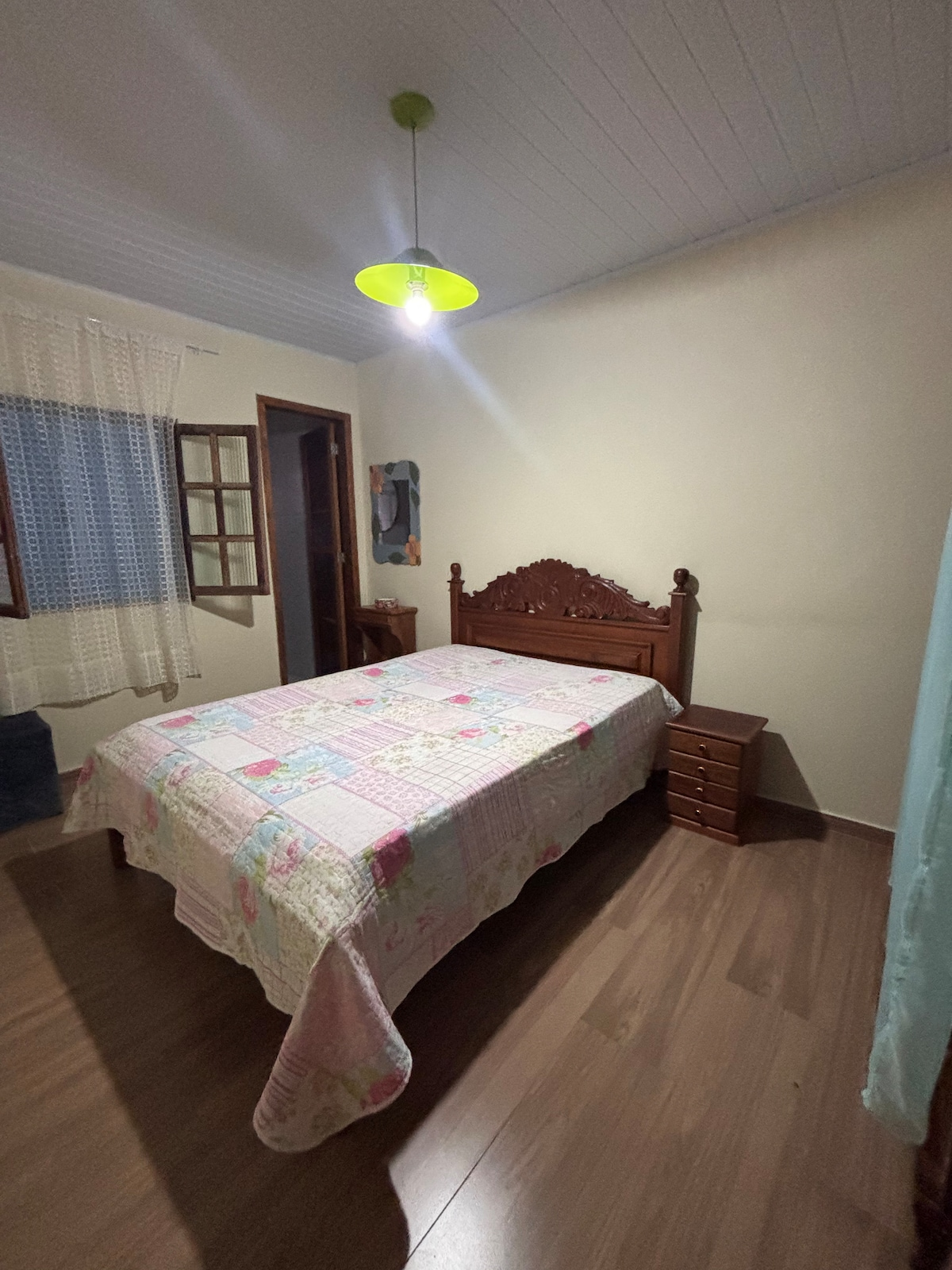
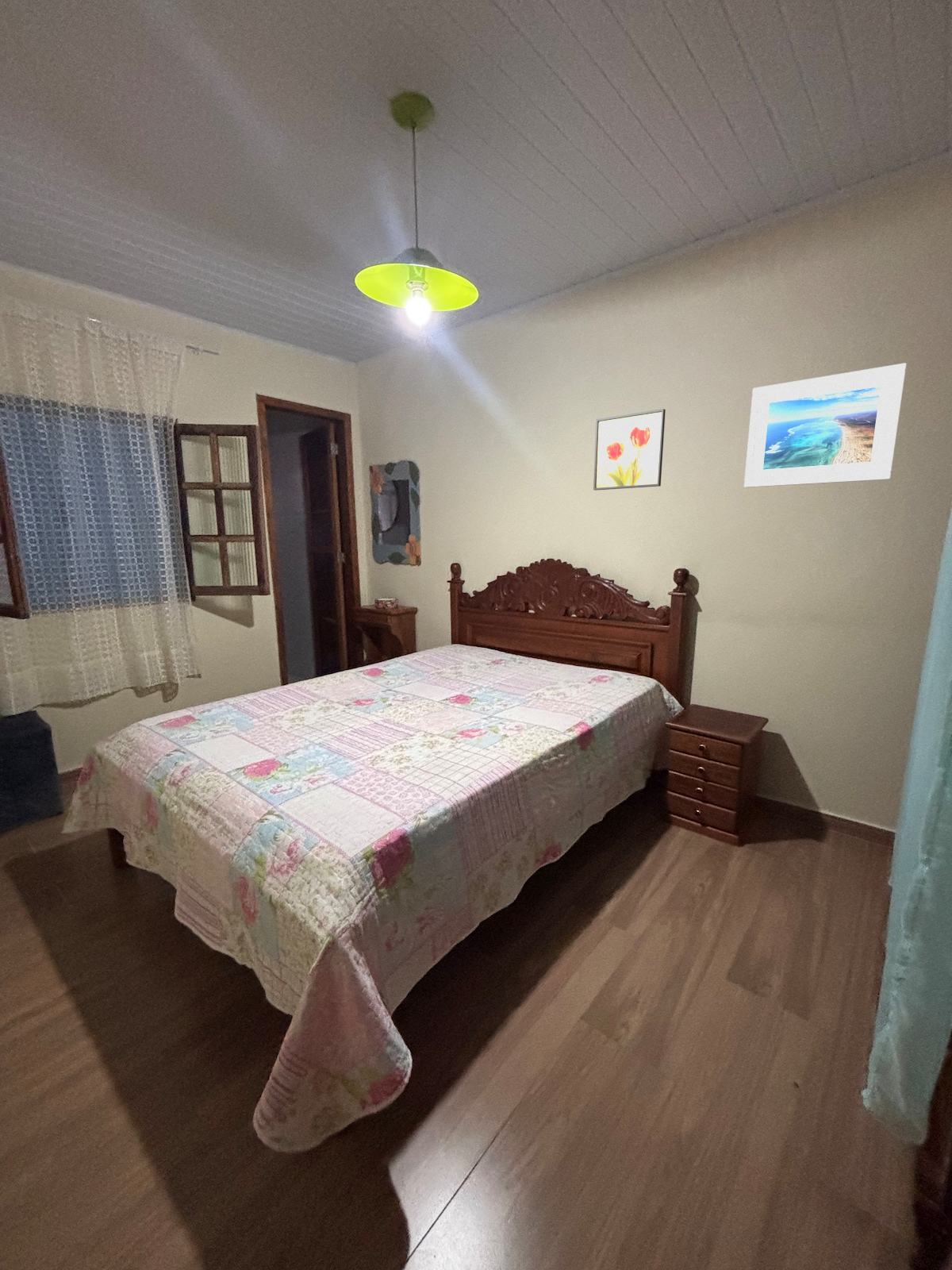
+ wall art [593,408,666,491]
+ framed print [743,362,908,488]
